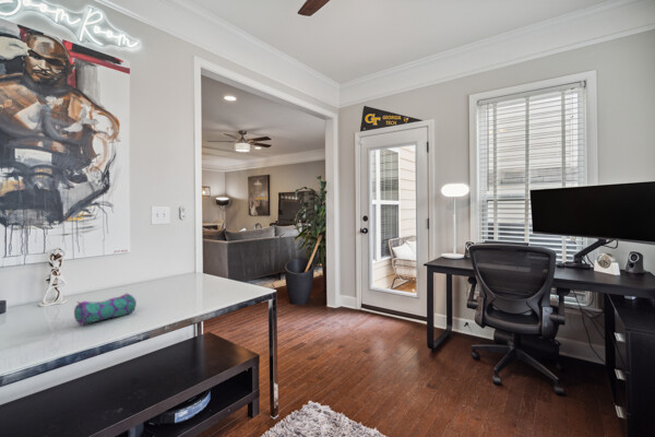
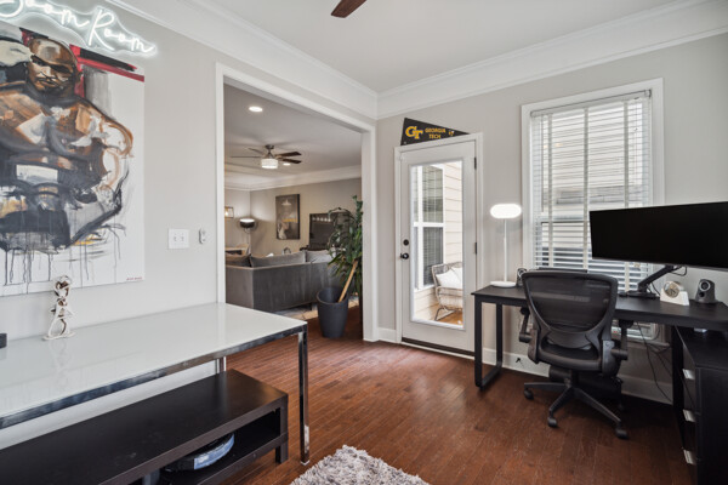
- pencil case [73,292,138,326]
